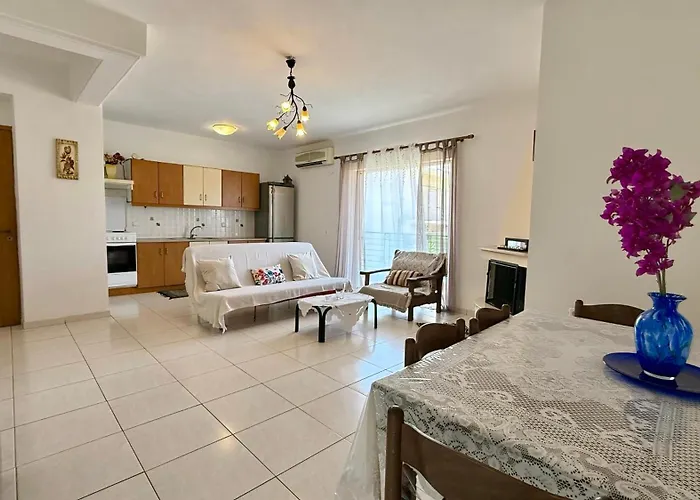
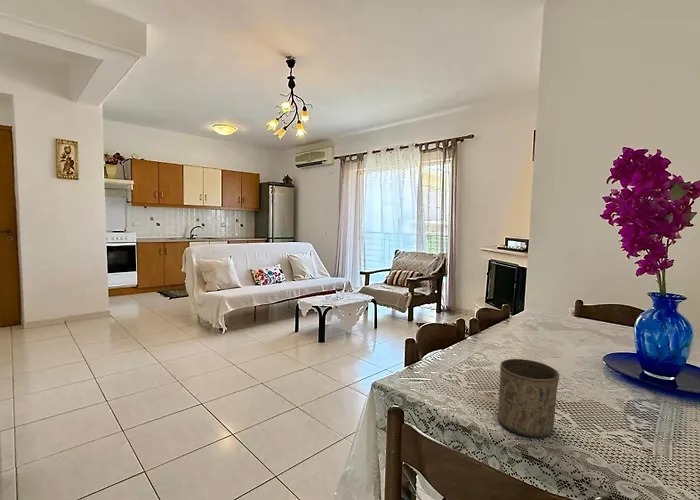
+ cup [496,358,560,438]
